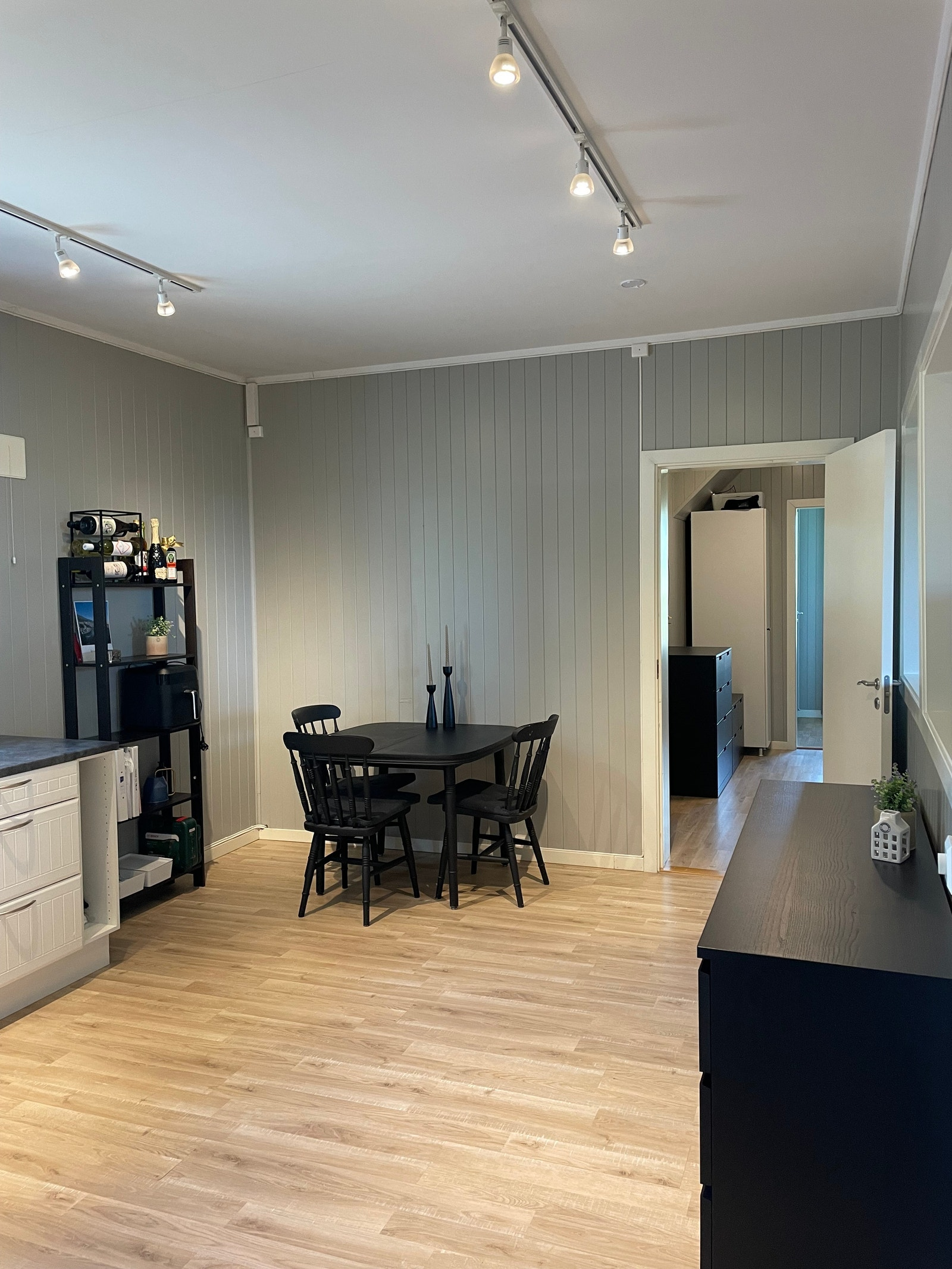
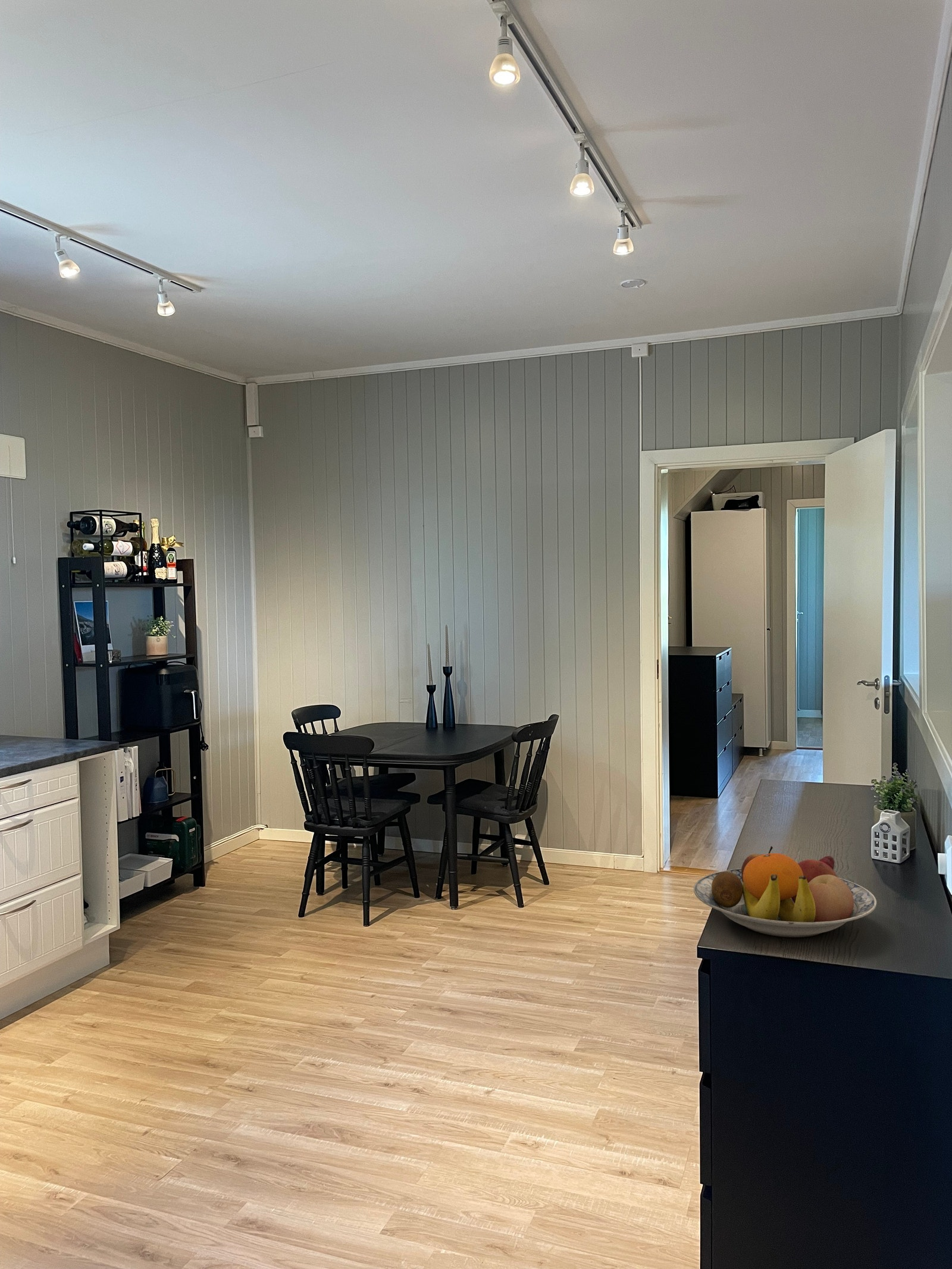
+ fruit bowl [693,845,877,938]
